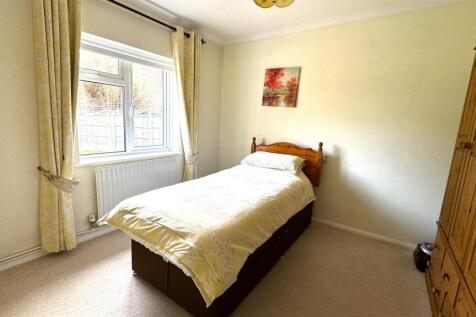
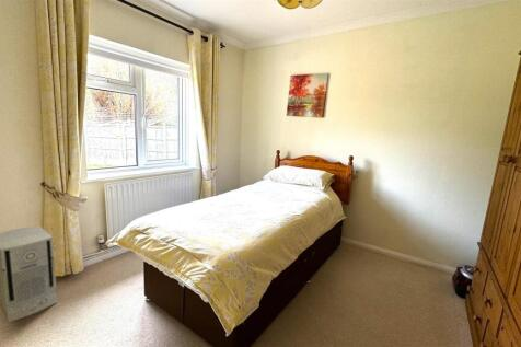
+ air purifier [0,225,58,324]
